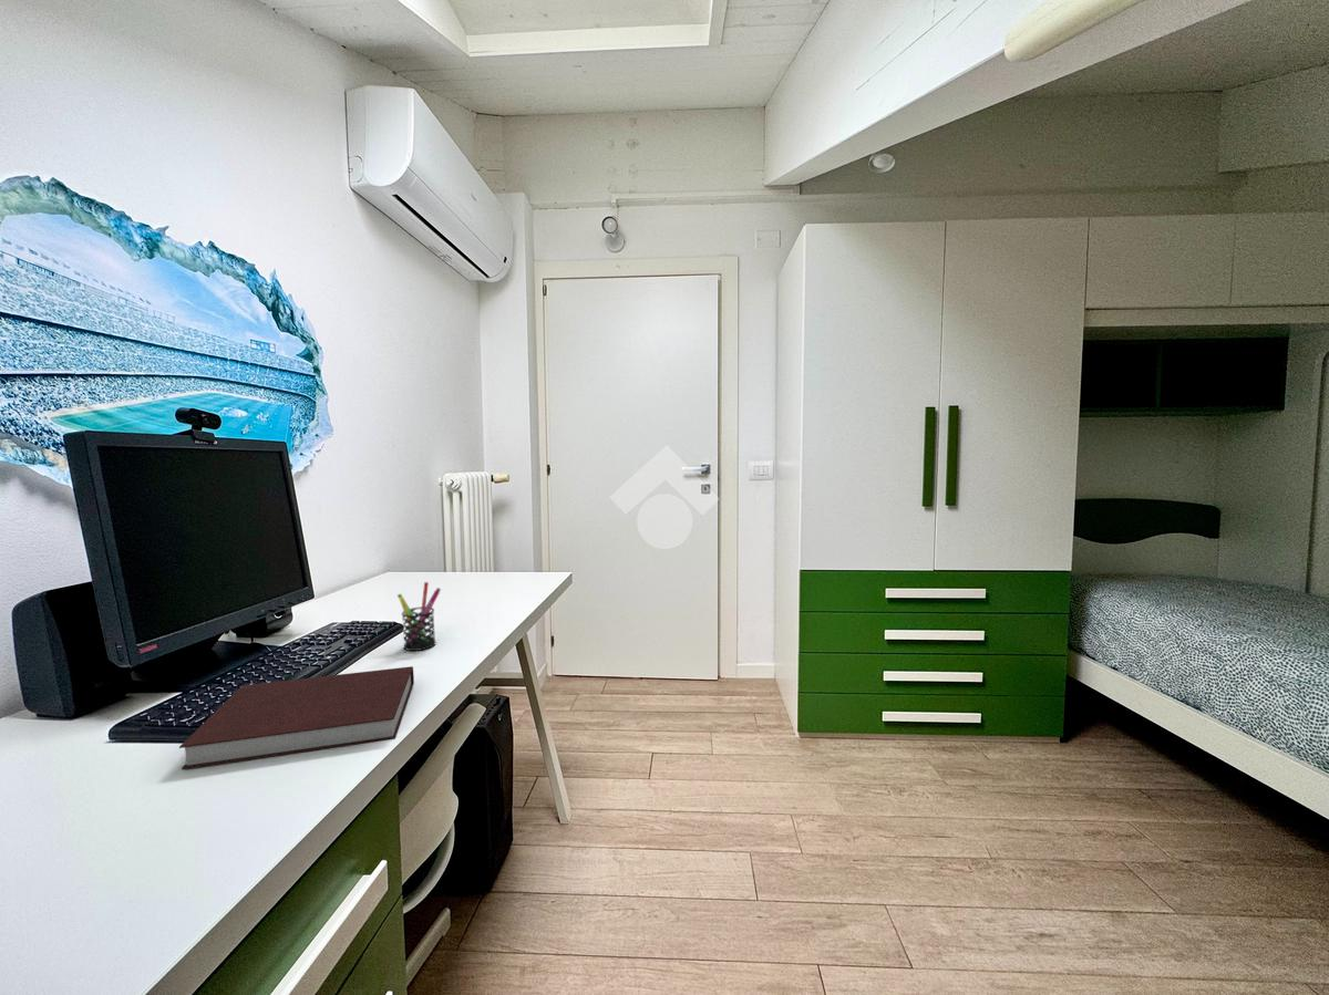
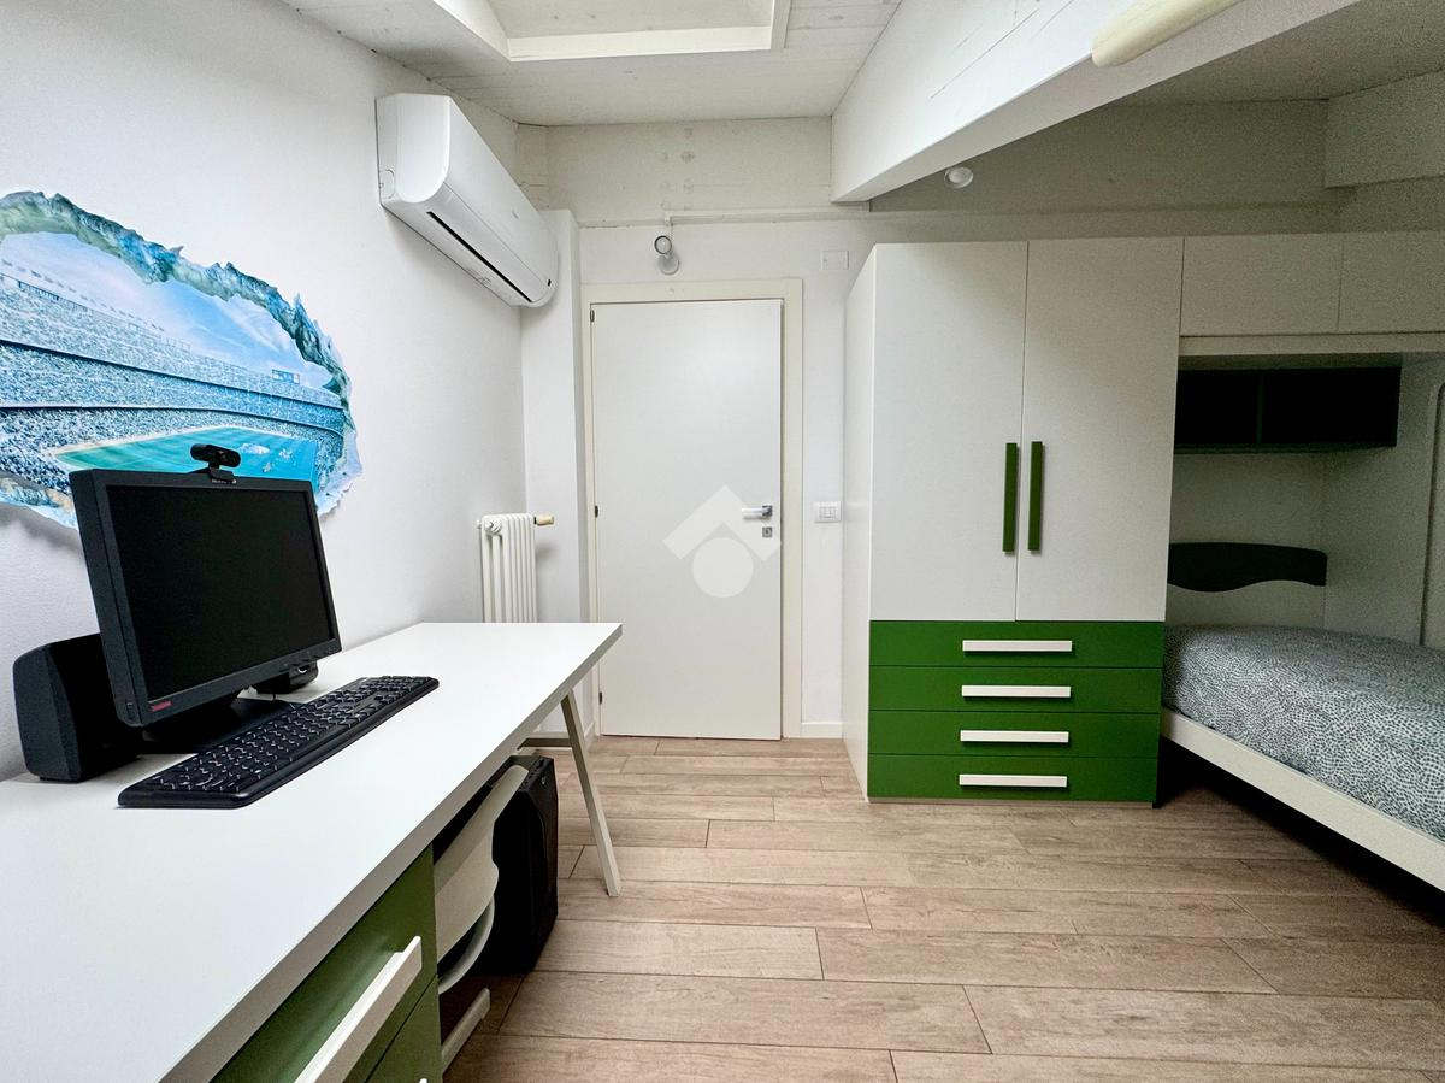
- notebook [178,665,415,770]
- pen holder [396,581,442,652]
